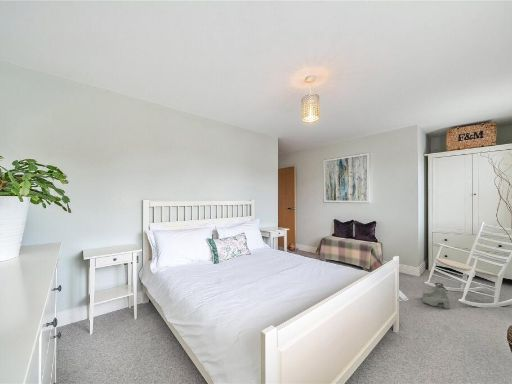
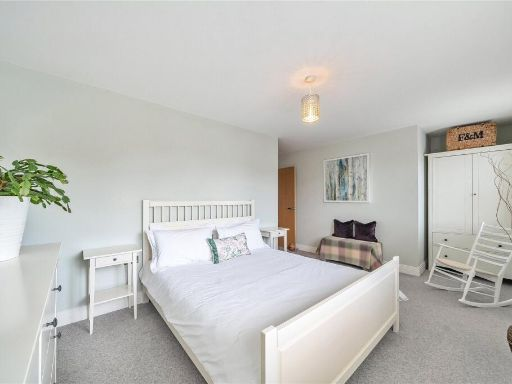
- boots [421,282,451,310]
